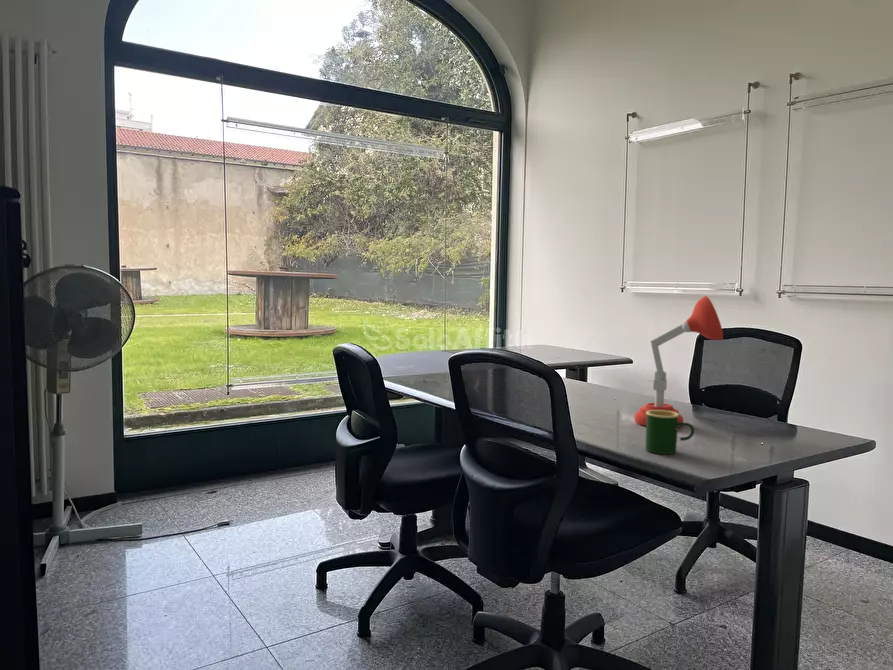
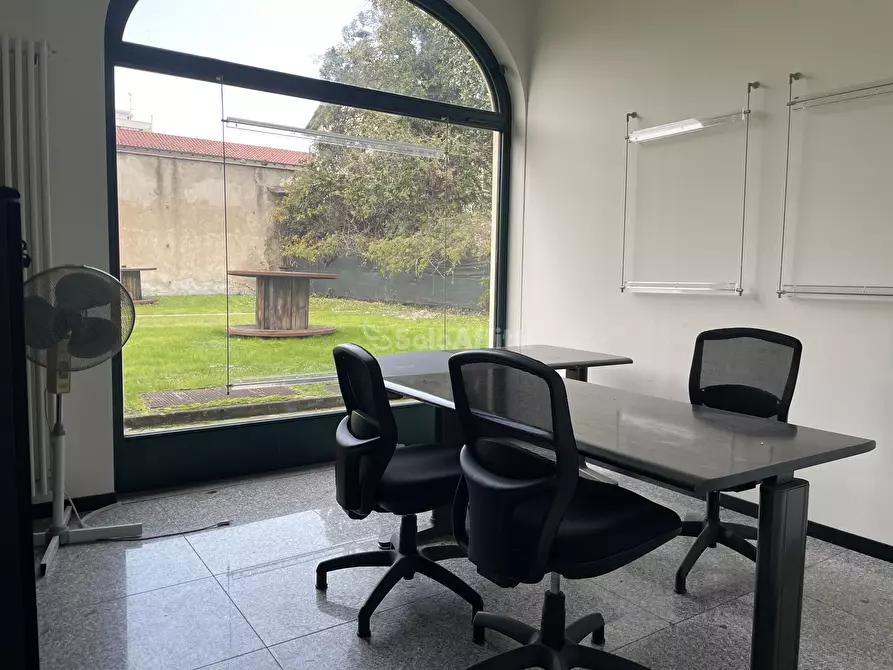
- mug [644,410,695,455]
- desk lamp [633,295,724,428]
